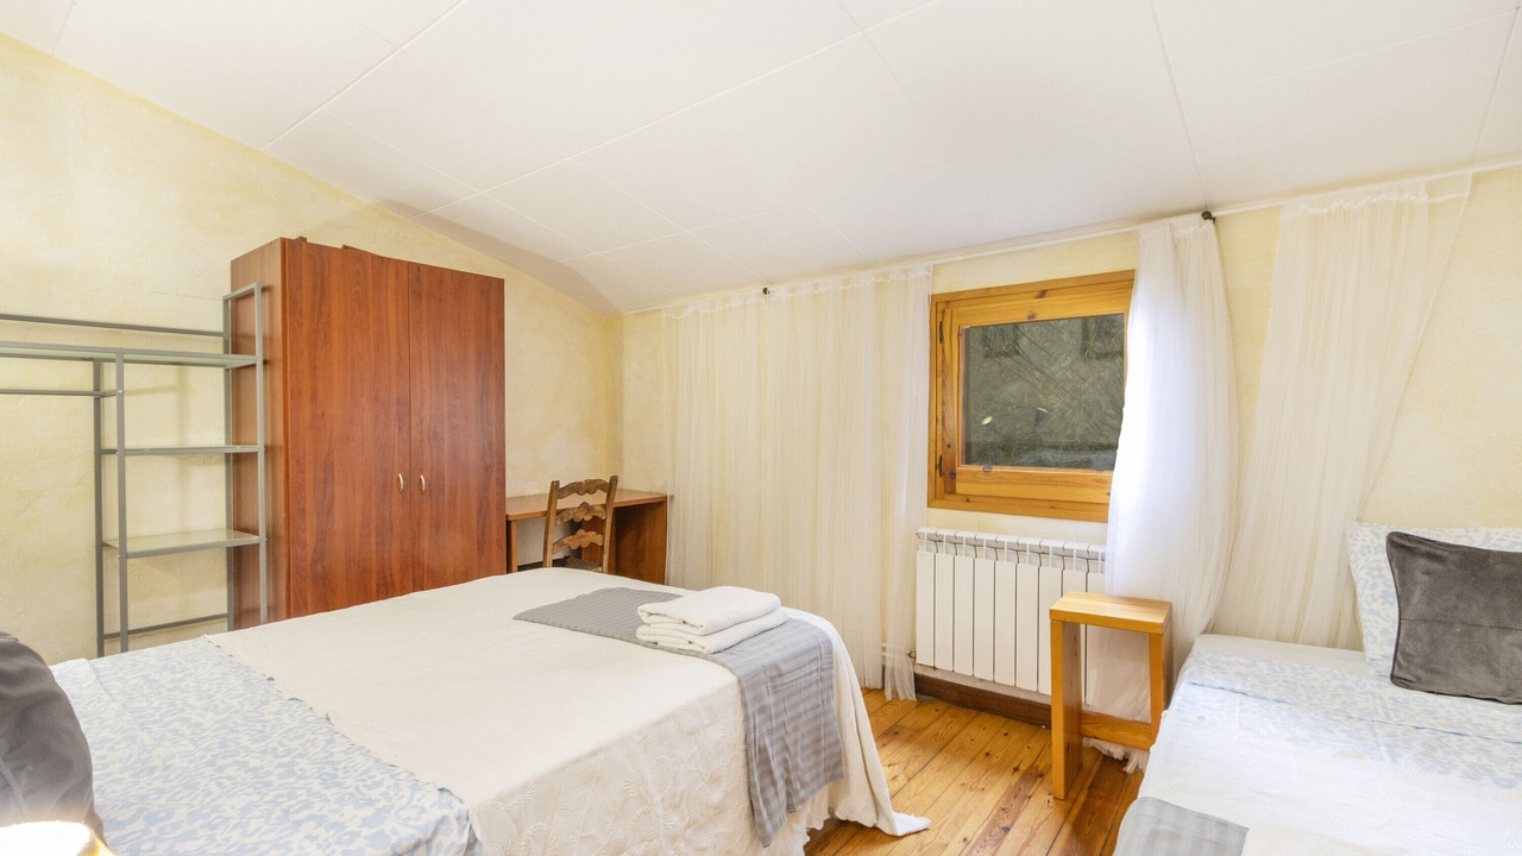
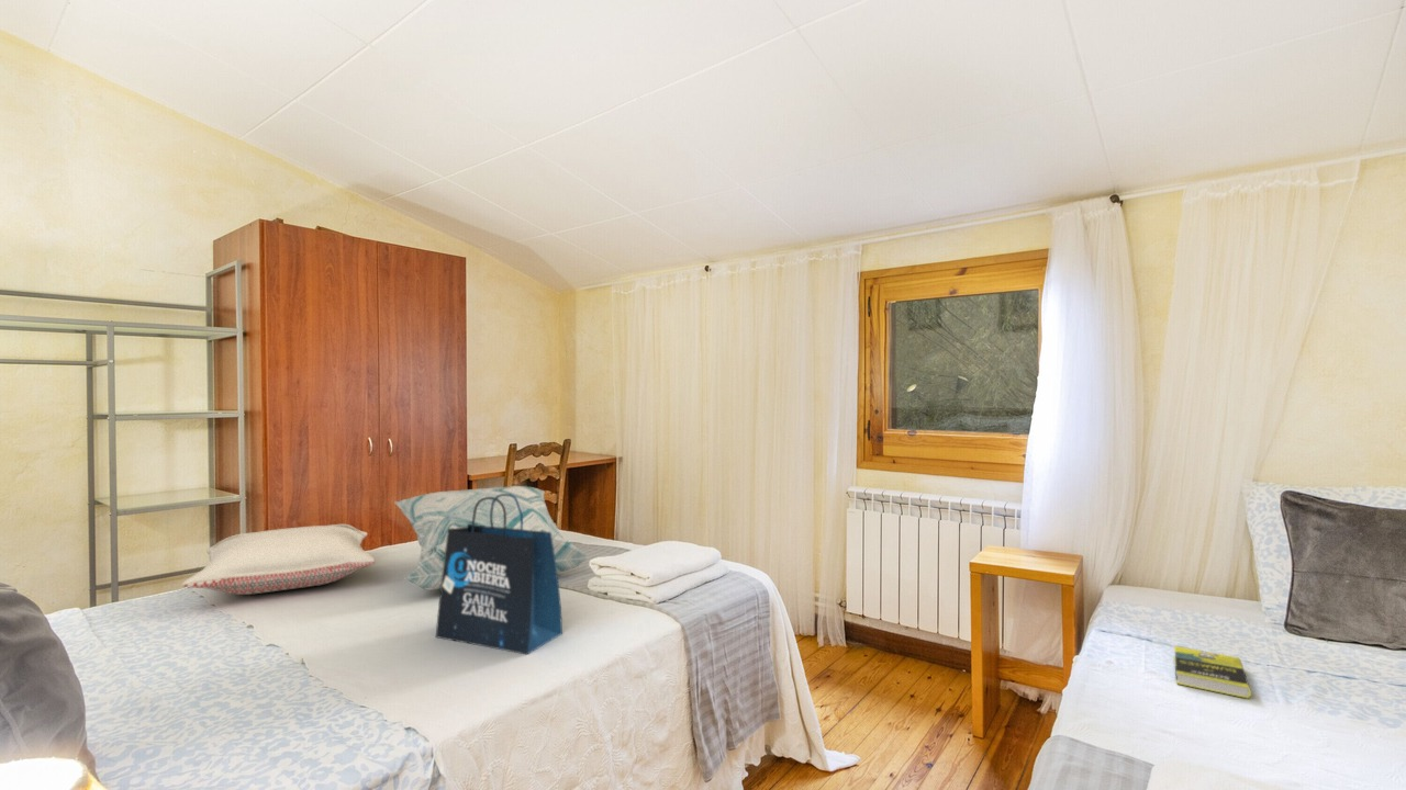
+ book [1173,645,1252,699]
+ decorative pillow [393,485,590,591]
+ tote bag [435,494,563,656]
+ pillow [181,523,377,596]
